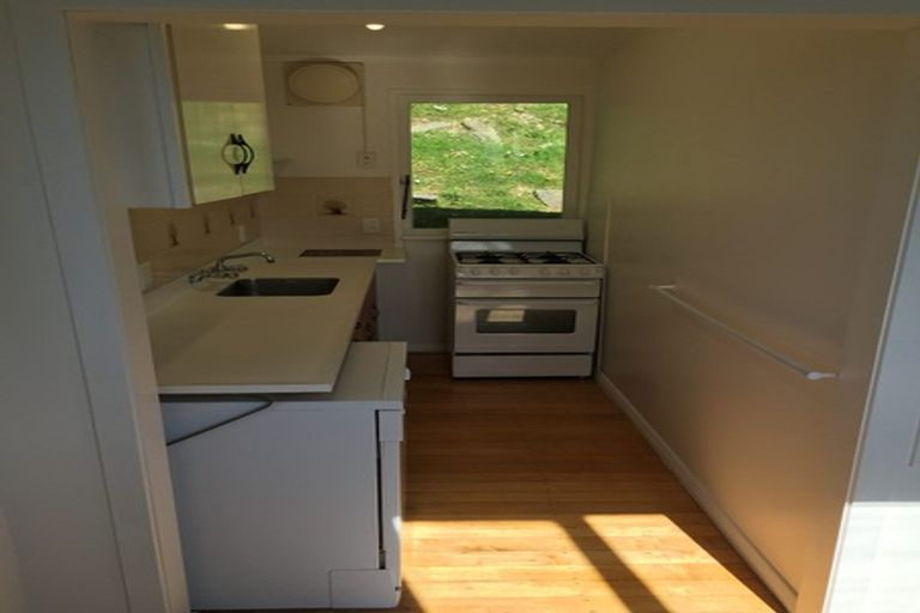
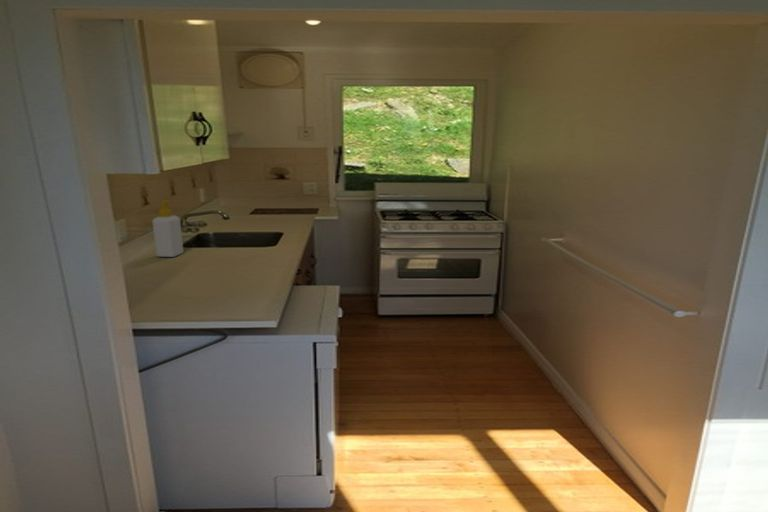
+ soap bottle [151,199,184,258]
